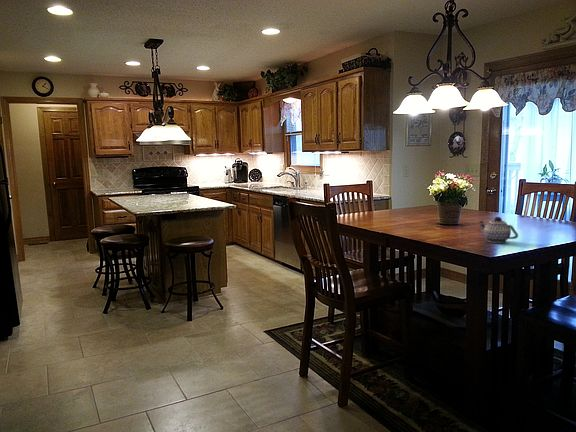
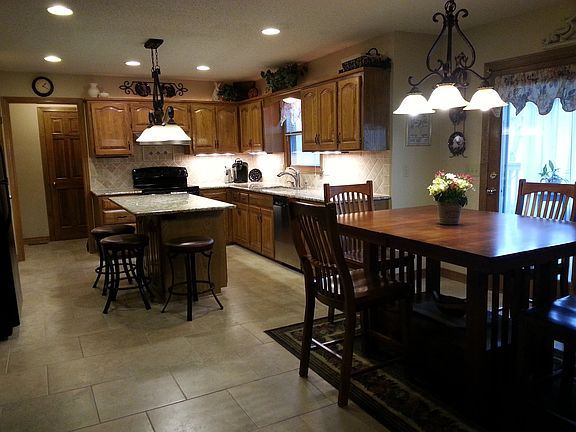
- teapot [476,216,519,244]
